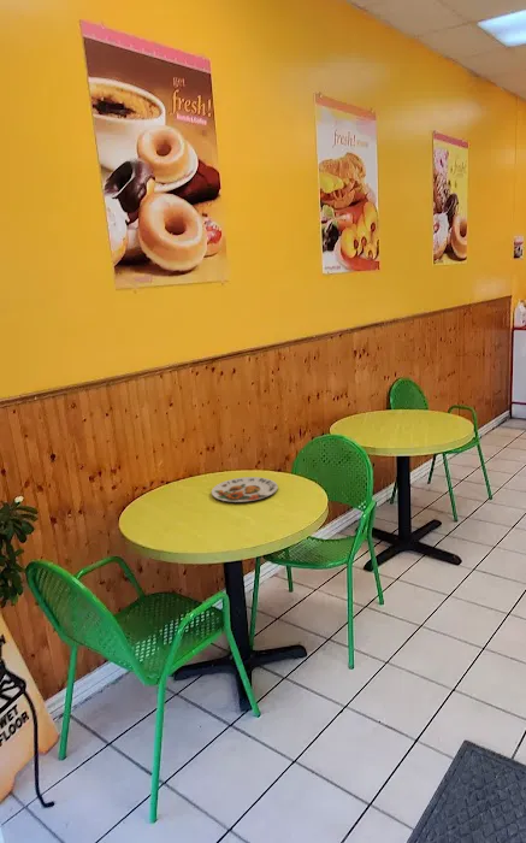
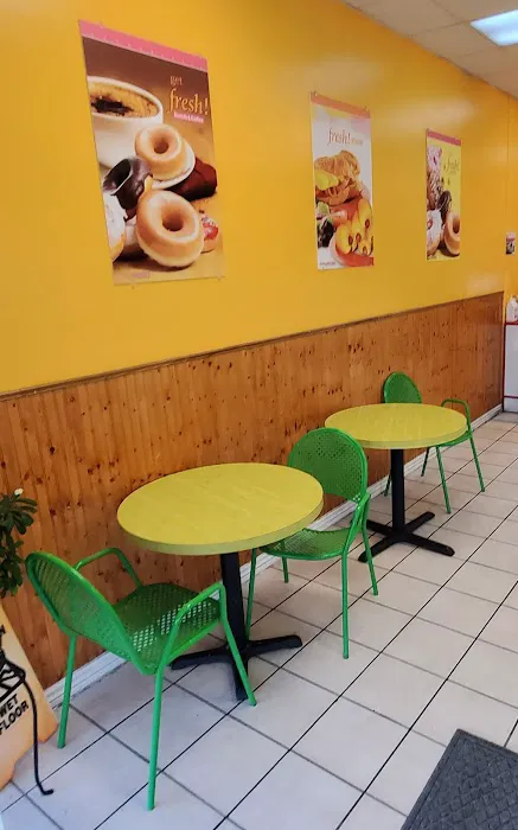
- plate [211,476,279,503]
